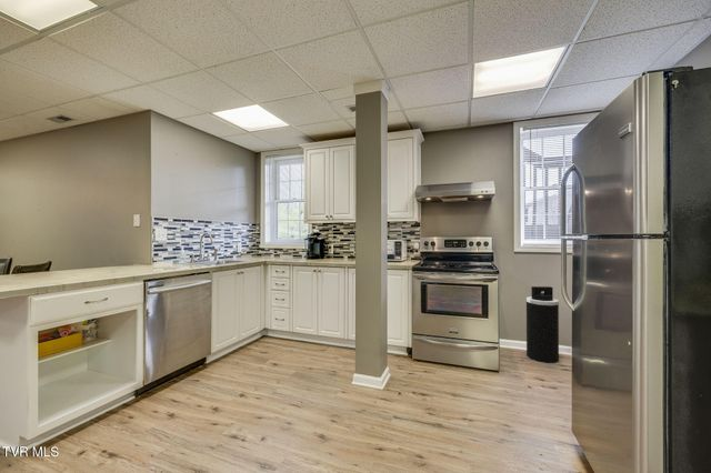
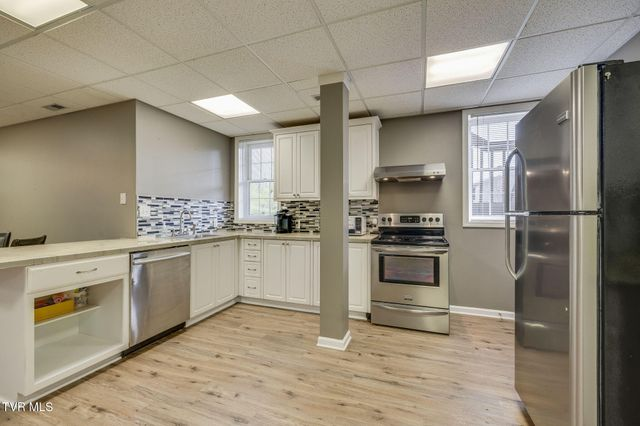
- trash can [525,285,560,364]
